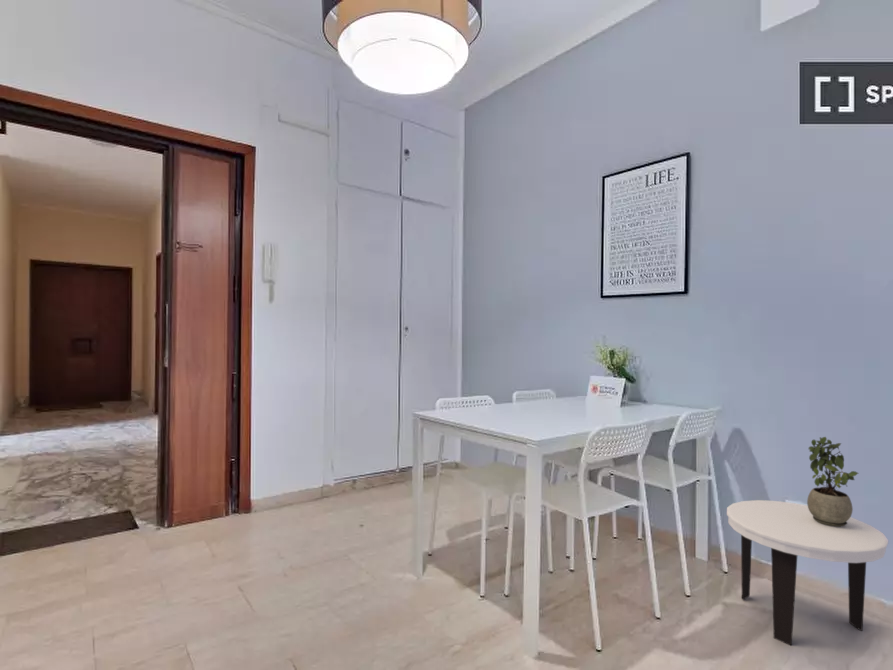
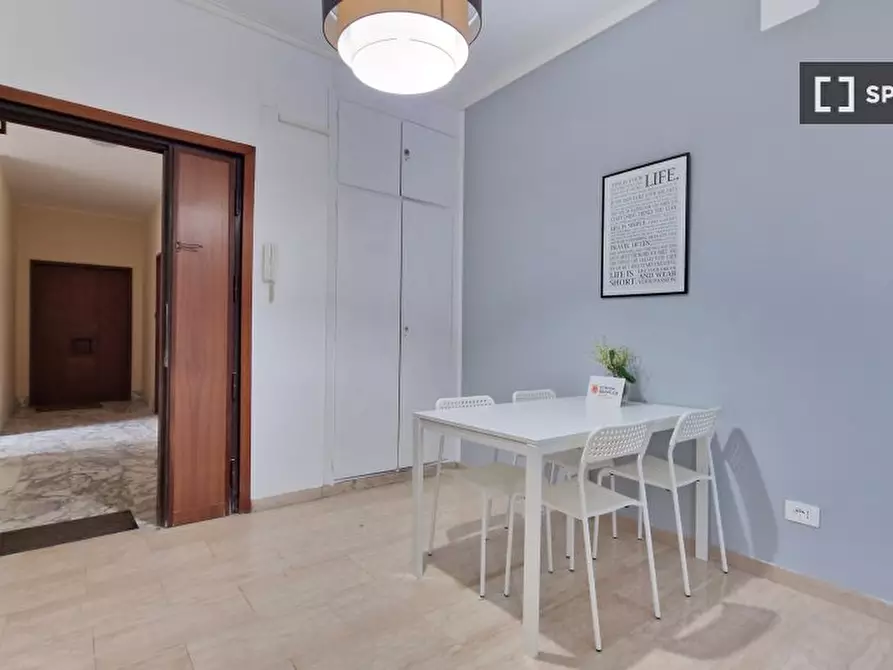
- potted plant [806,436,860,527]
- side table [726,499,889,647]
